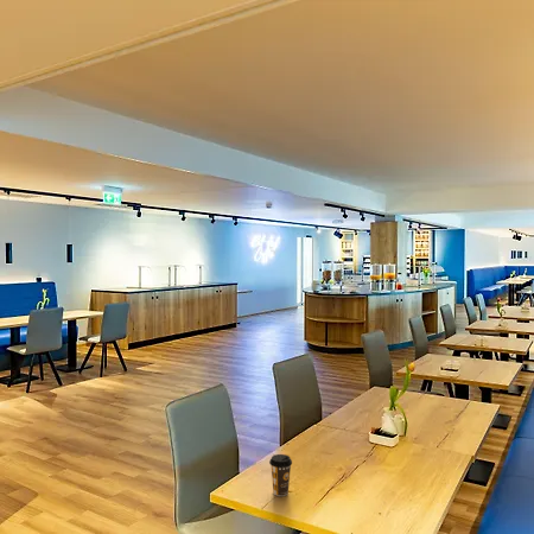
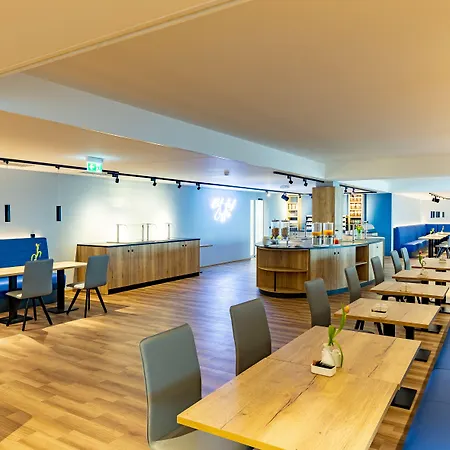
- coffee cup [268,453,293,497]
